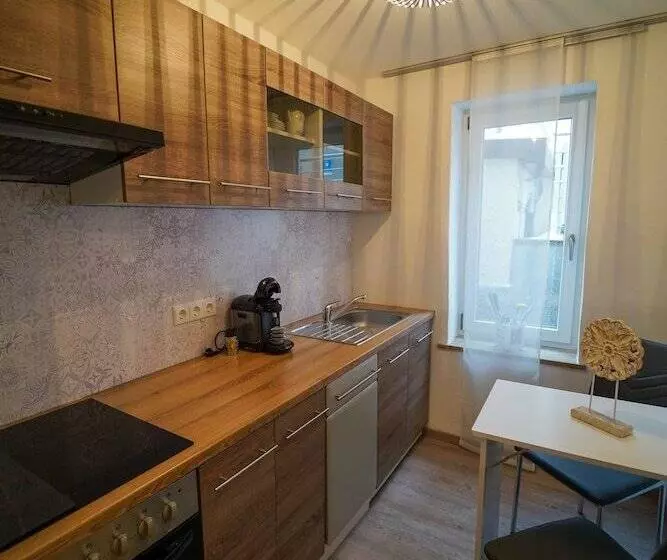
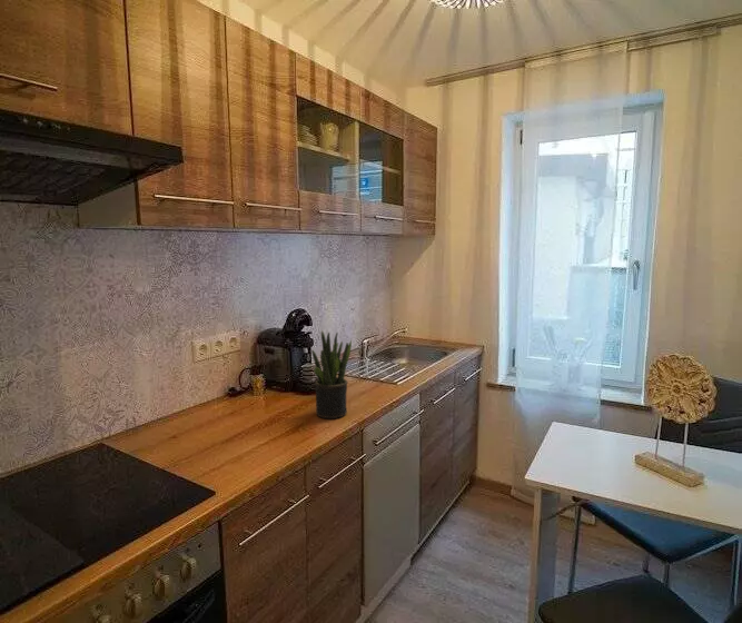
+ potted plant [310,329,353,419]
